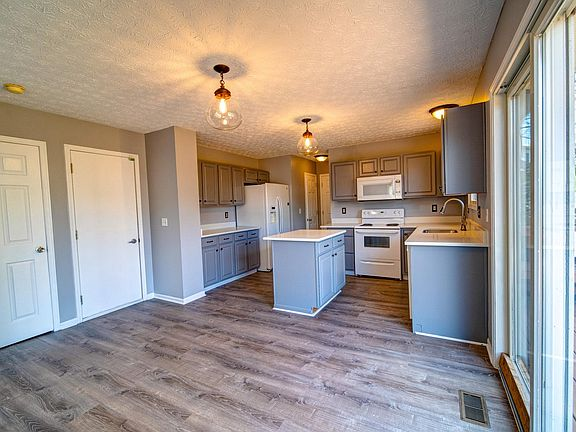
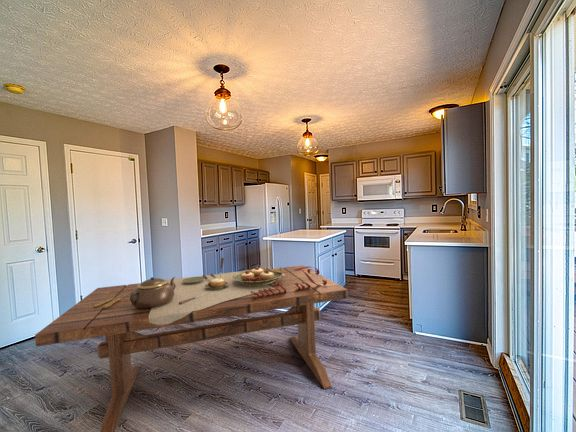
+ dining table [34,257,349,432]
